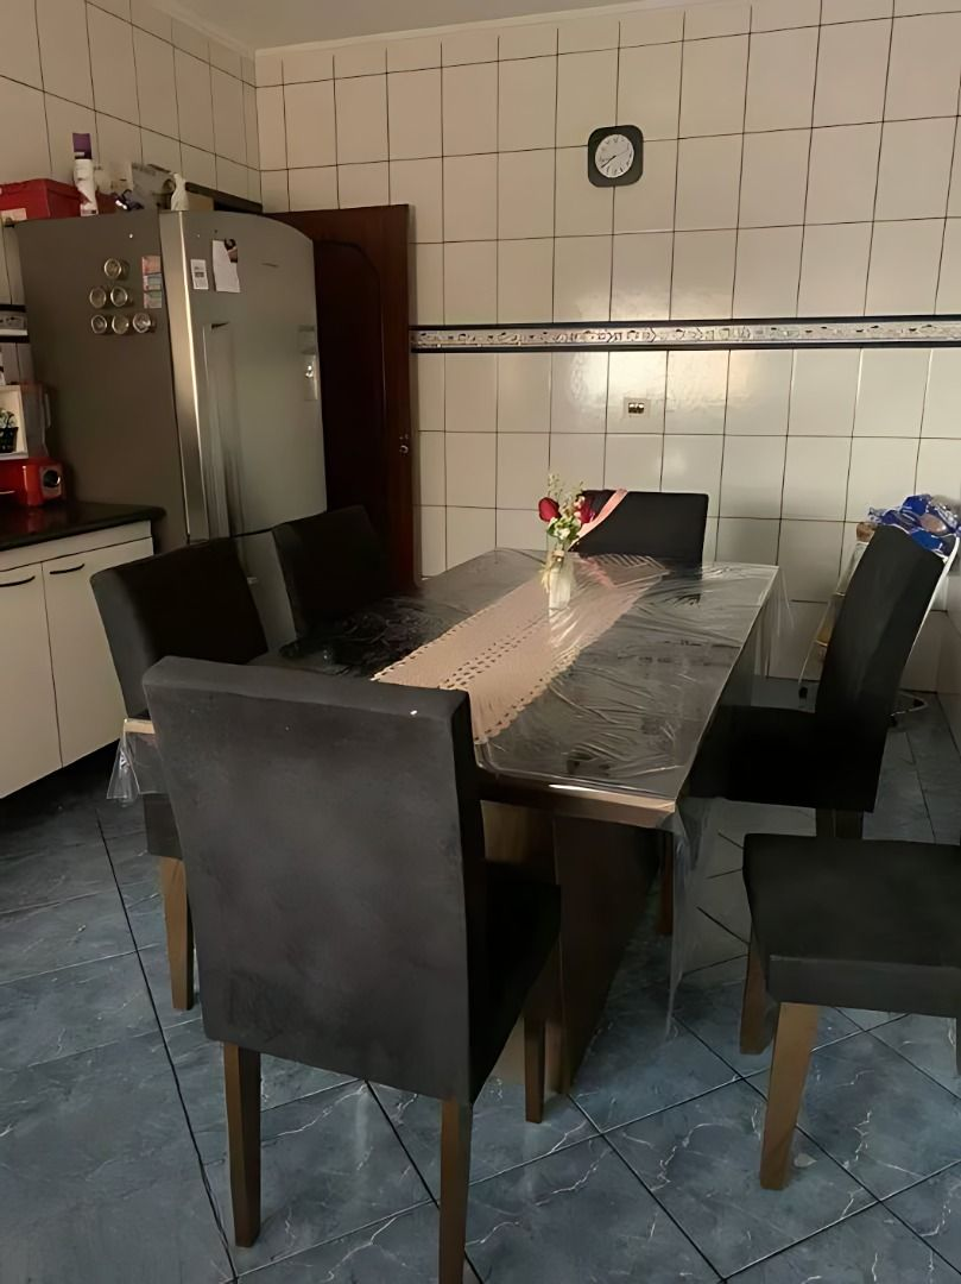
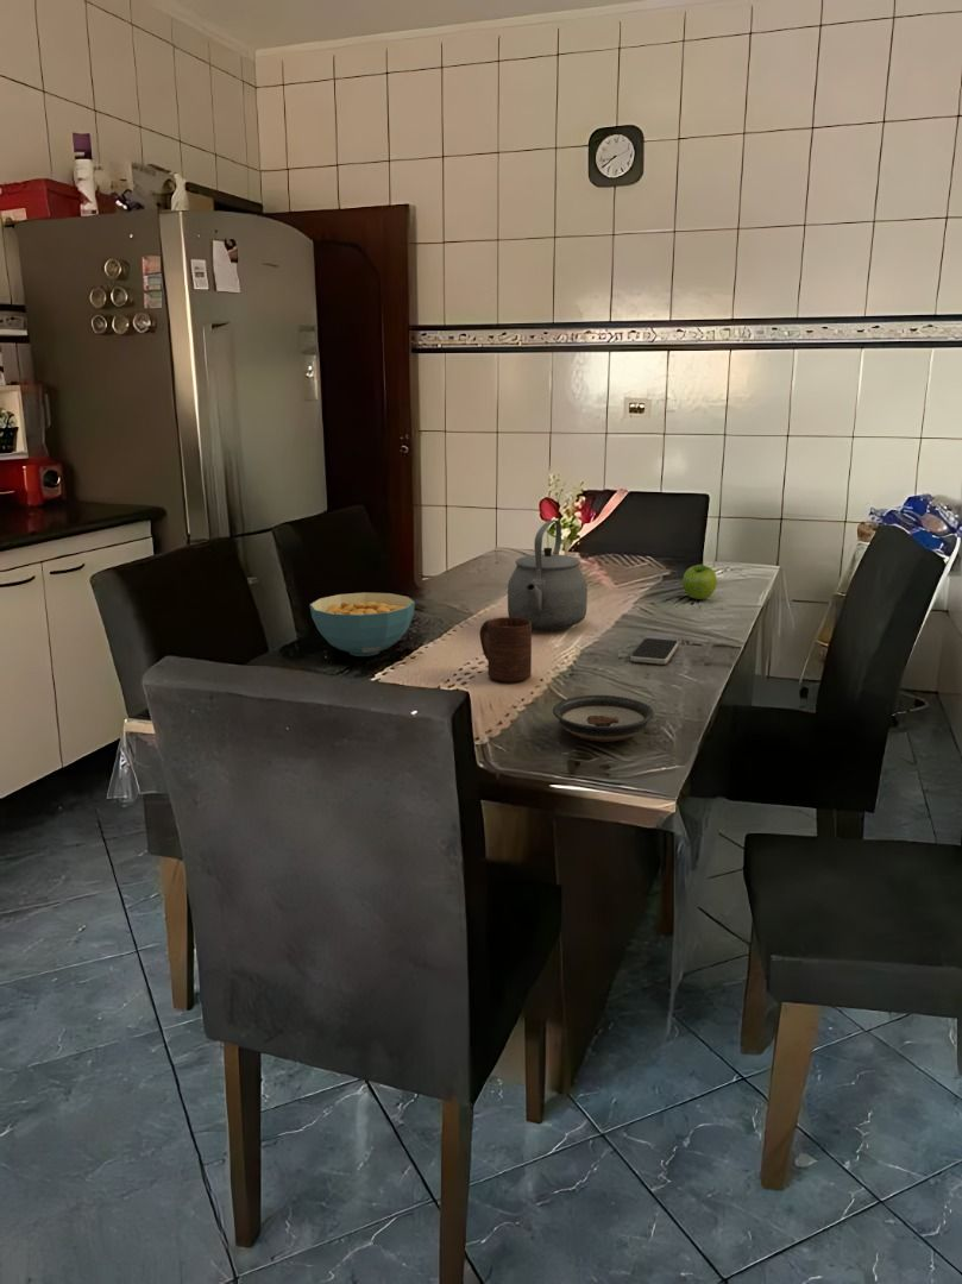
+ fruit [681,564,718,600]
+ tea kettle [507,518,589,631]
+ smartphone [629,637,679,666]
+ cereal bowl [309,591,416,657]
+ cup [479,616,533,682]
+ saucer [552,694,655,743]
